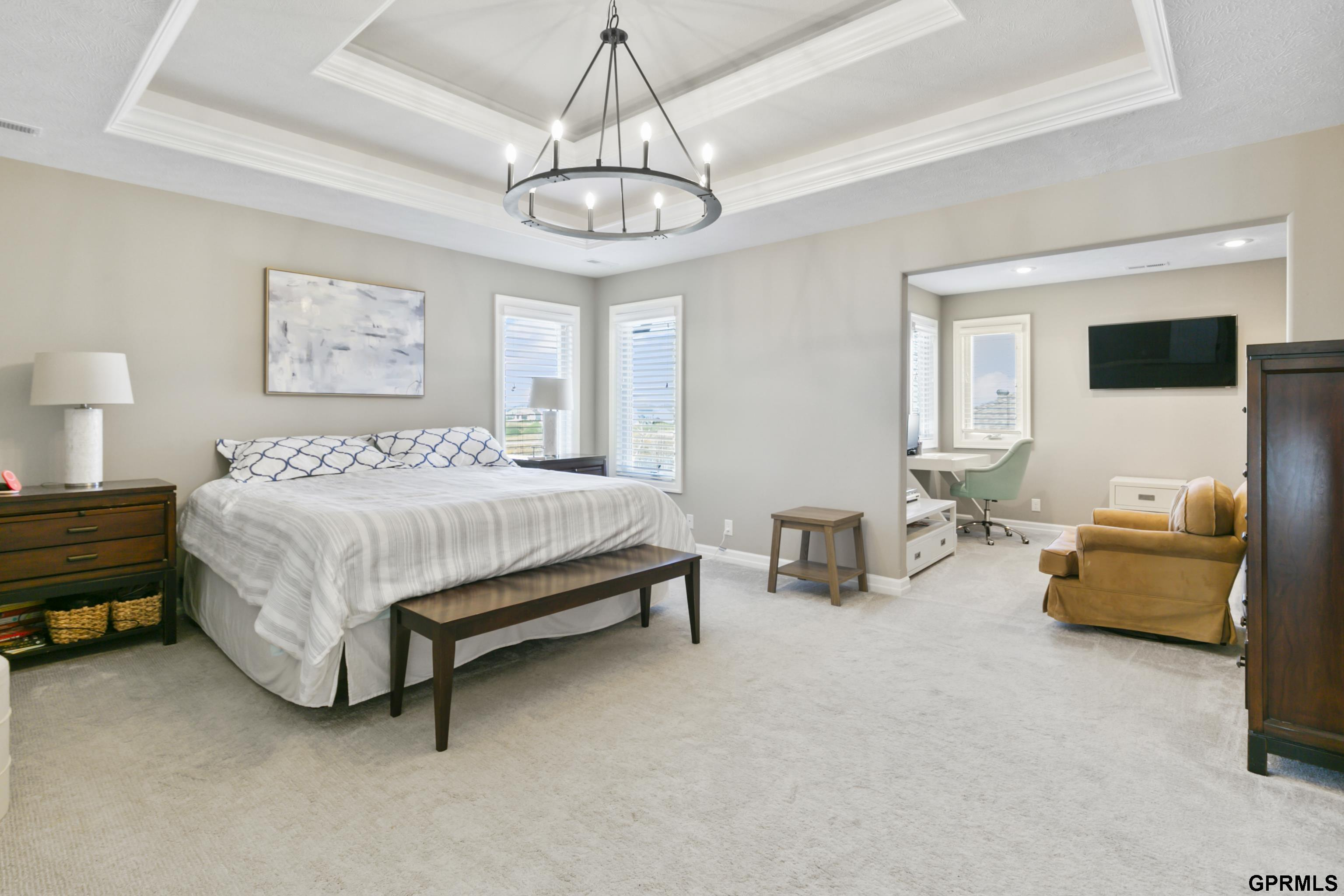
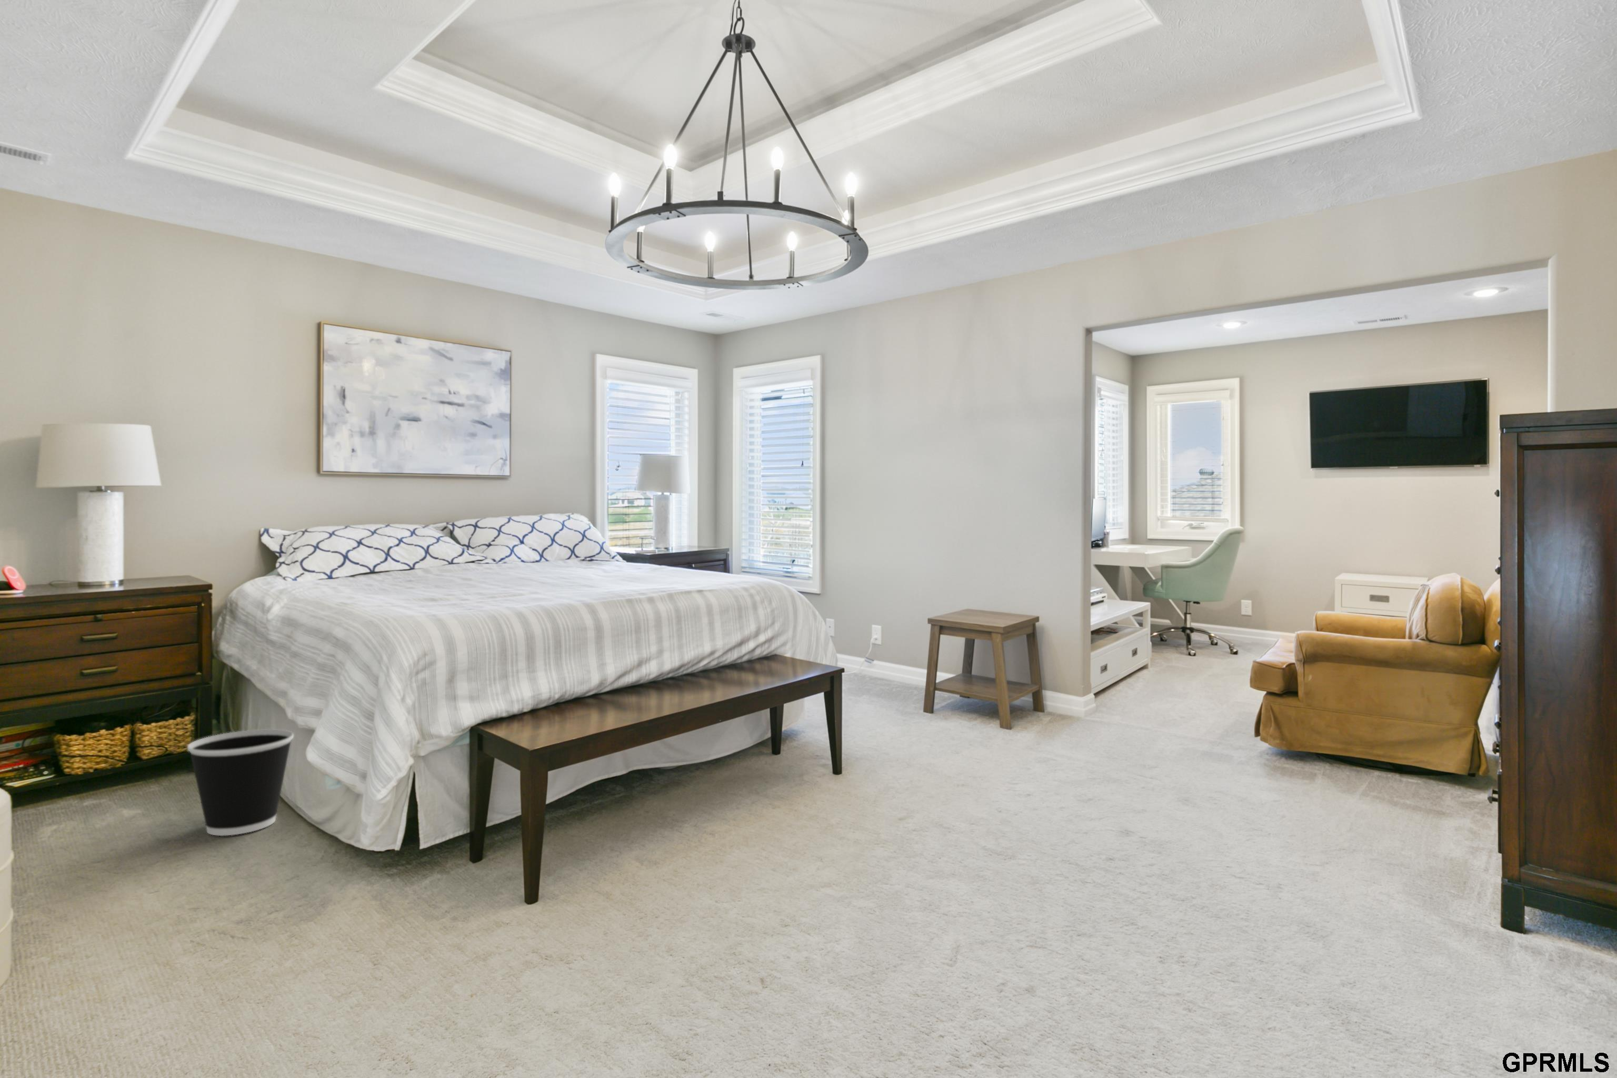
+ wastebasket [186,729,295,836]
